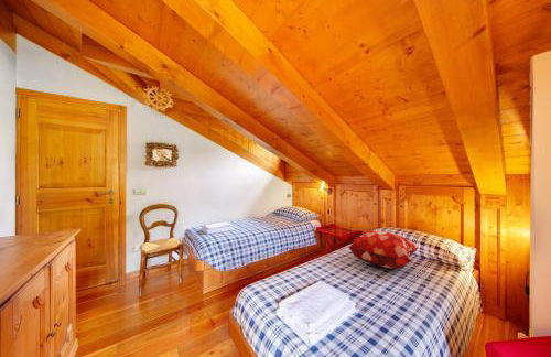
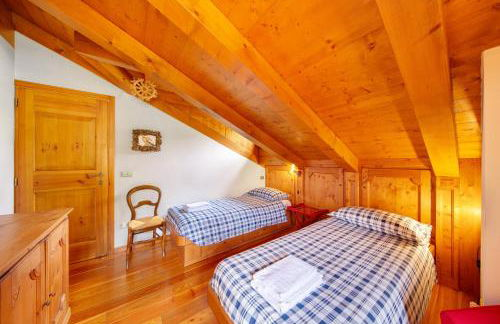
- decorative pillow [348,230,420,270]
